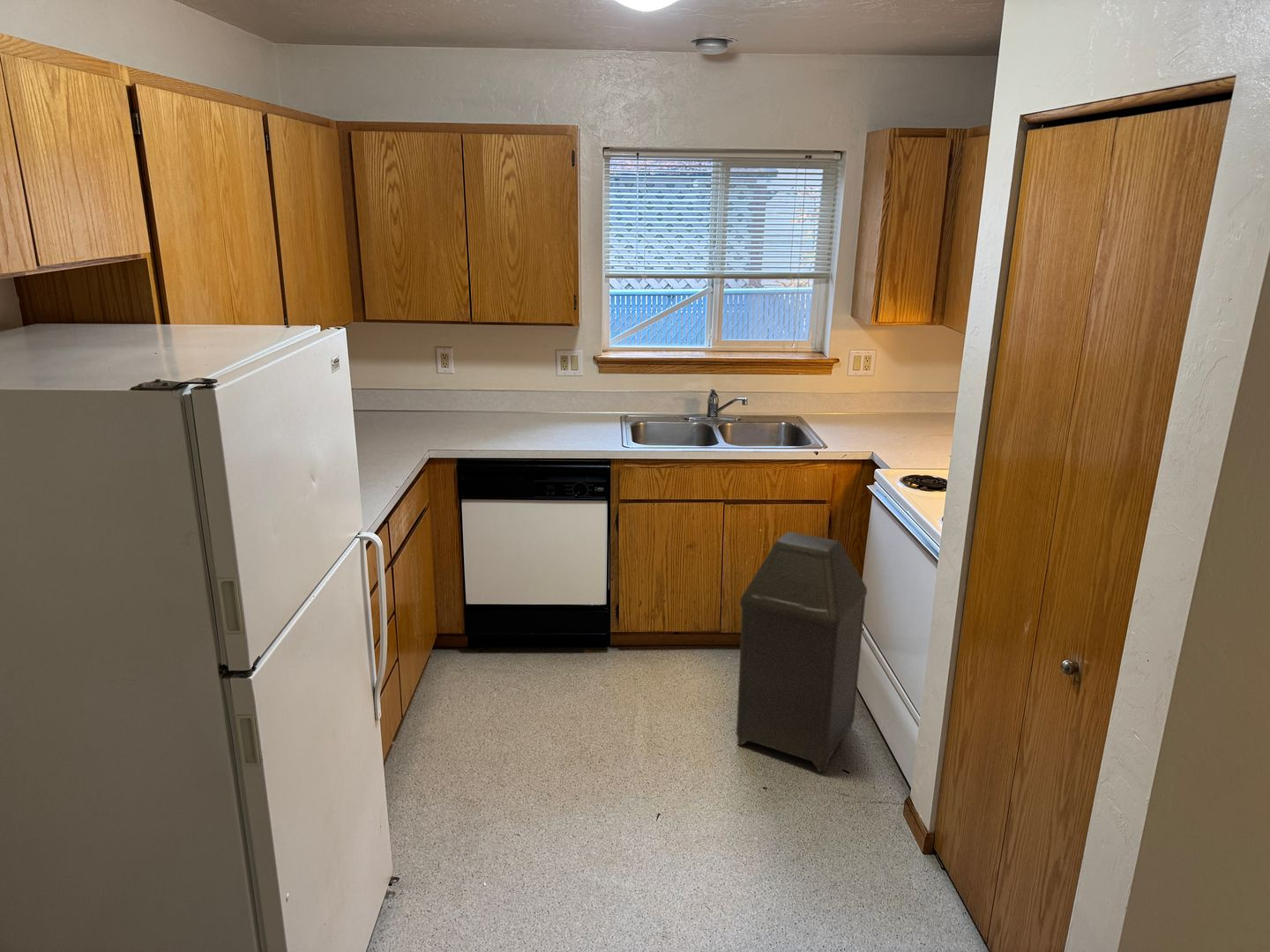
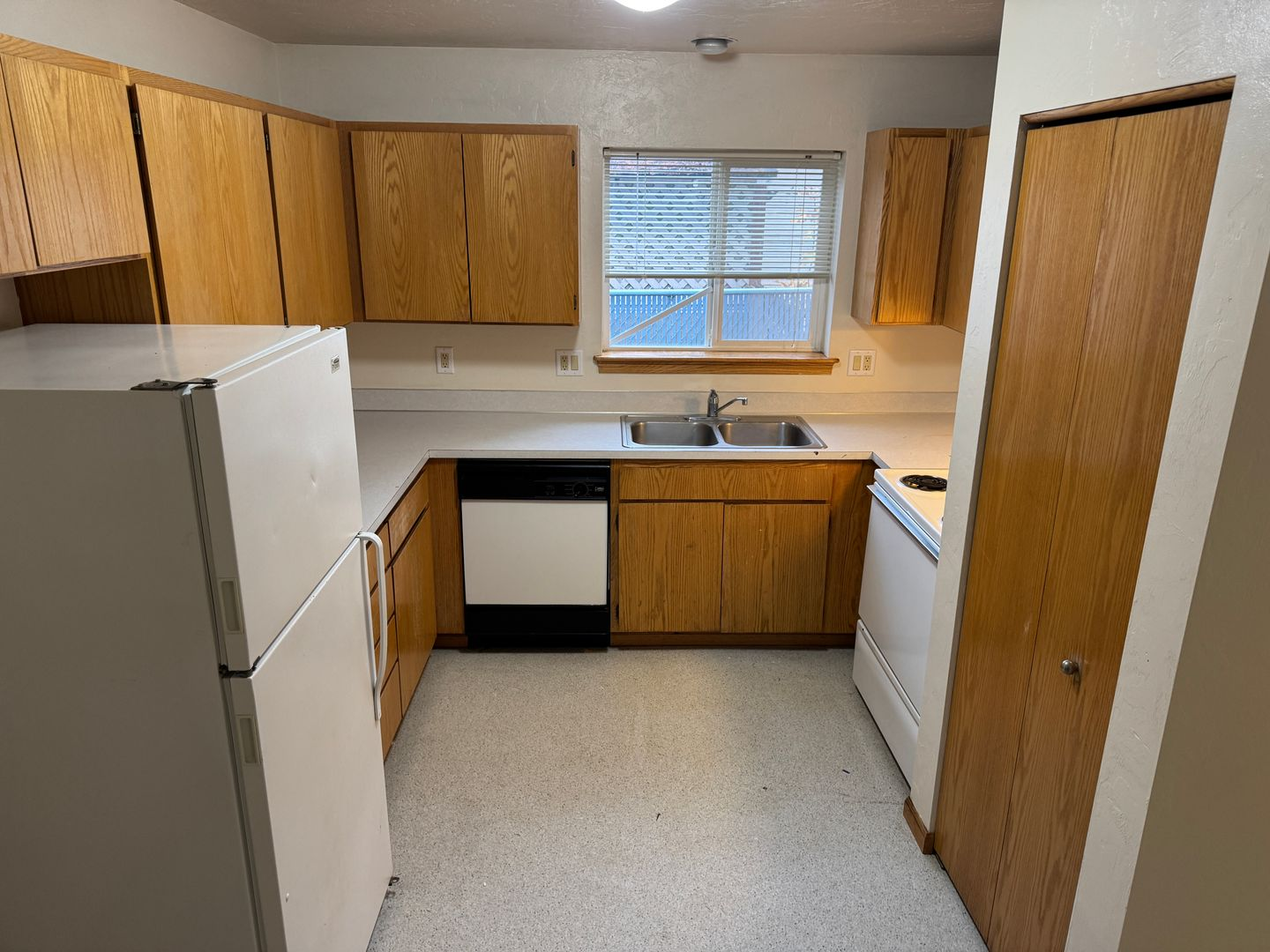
- trash can [736,531,868,772]
